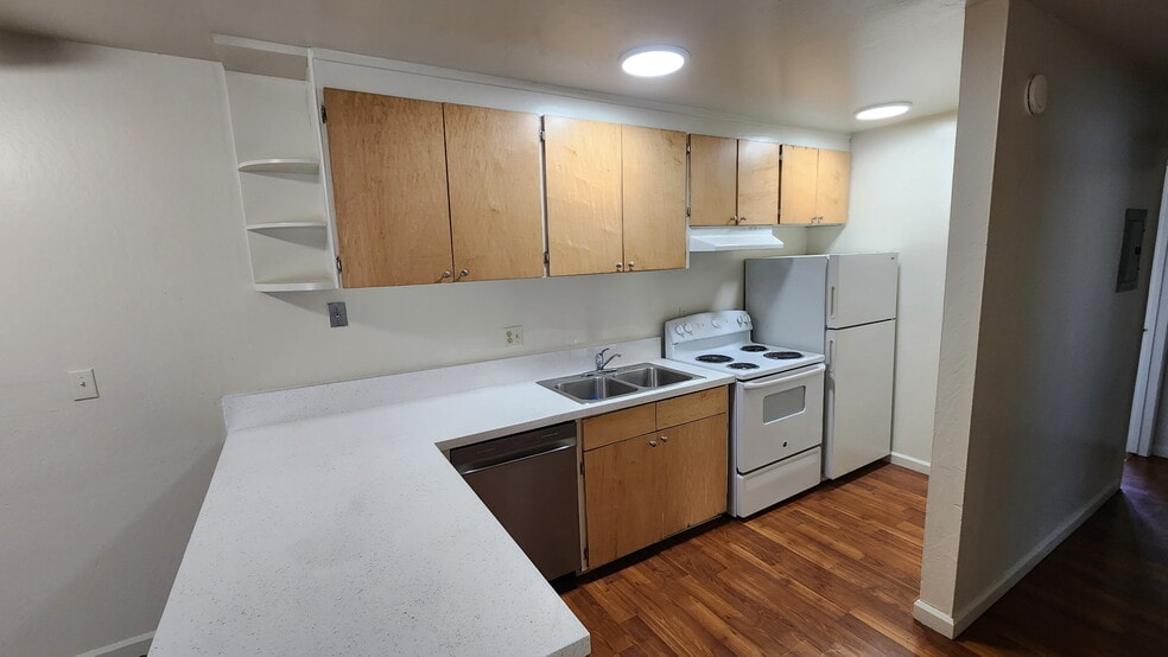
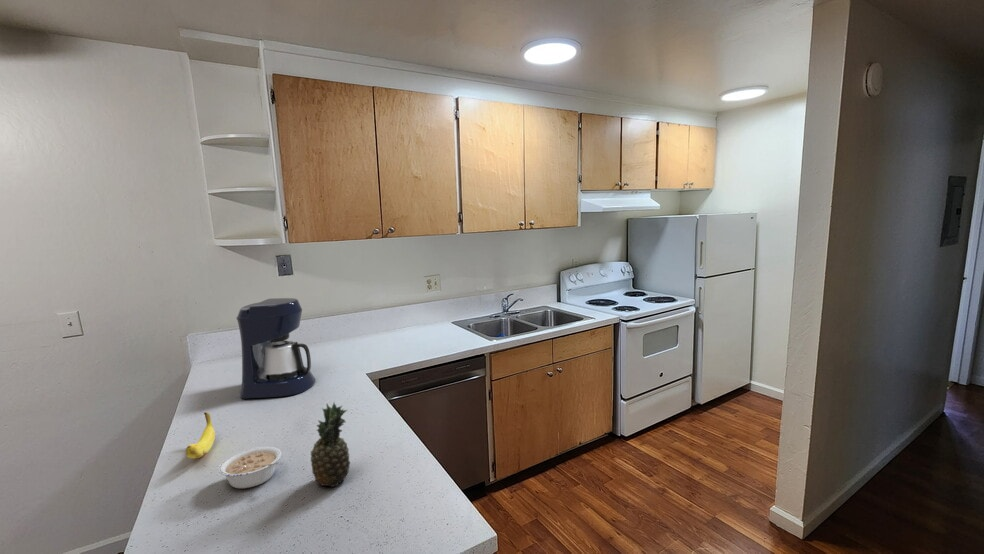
+ banana [185,411,216,459]
+ coffee maker [235,297,316,399]
+ fruit [310,402,351,488]
+ legume [217,446,282,489]
